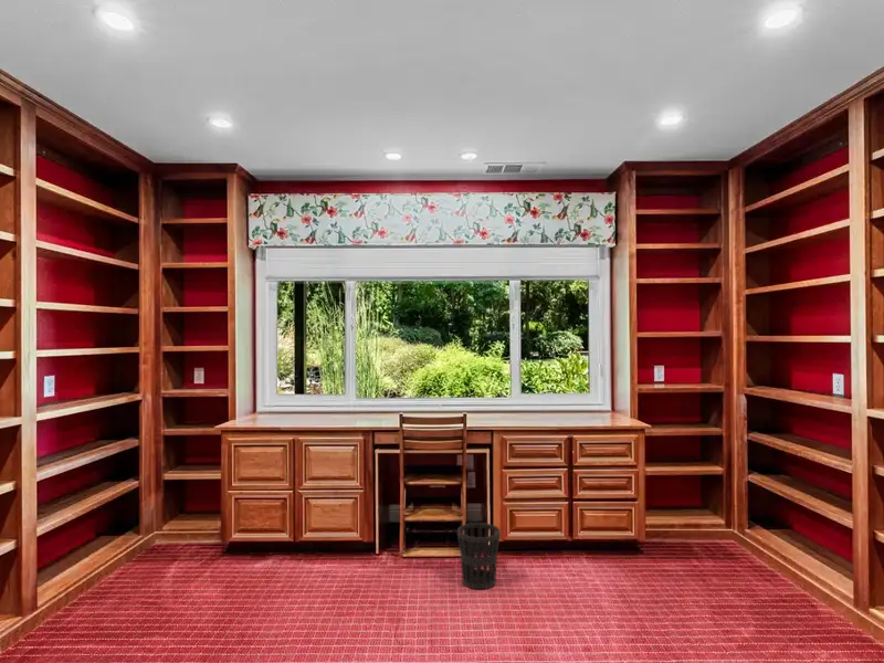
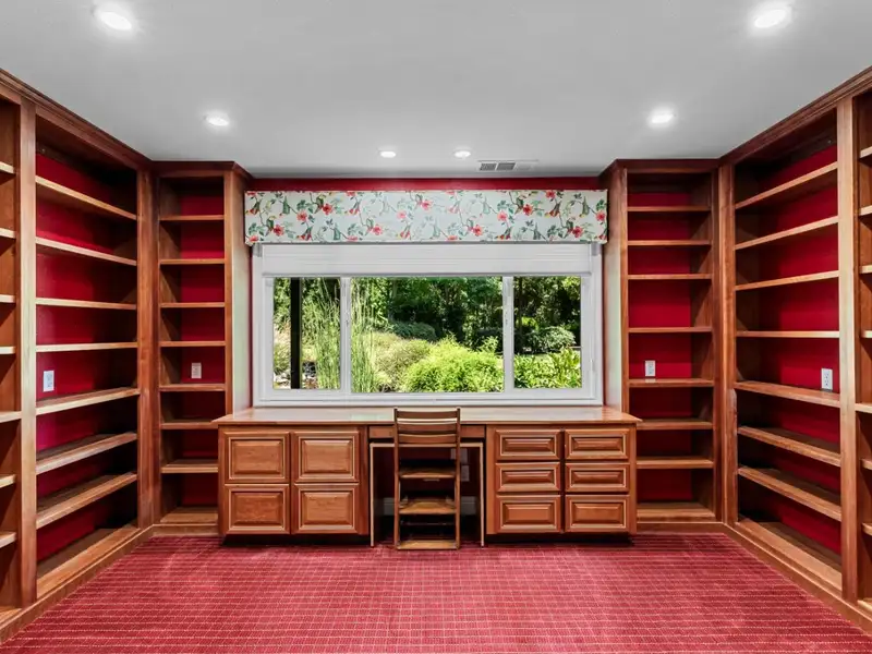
- wastebasket [456,522,502,590]
